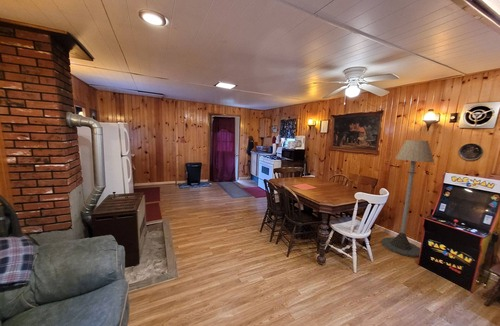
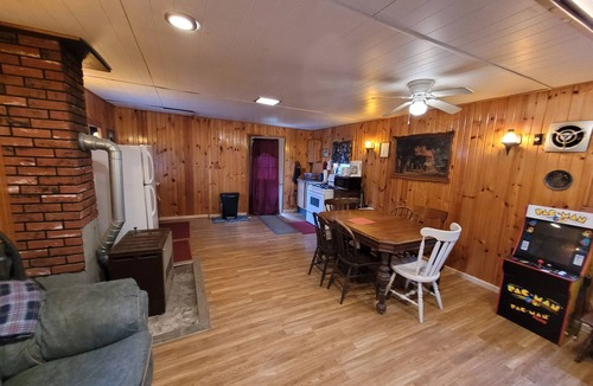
- floor lamp [380,139,435,258]
